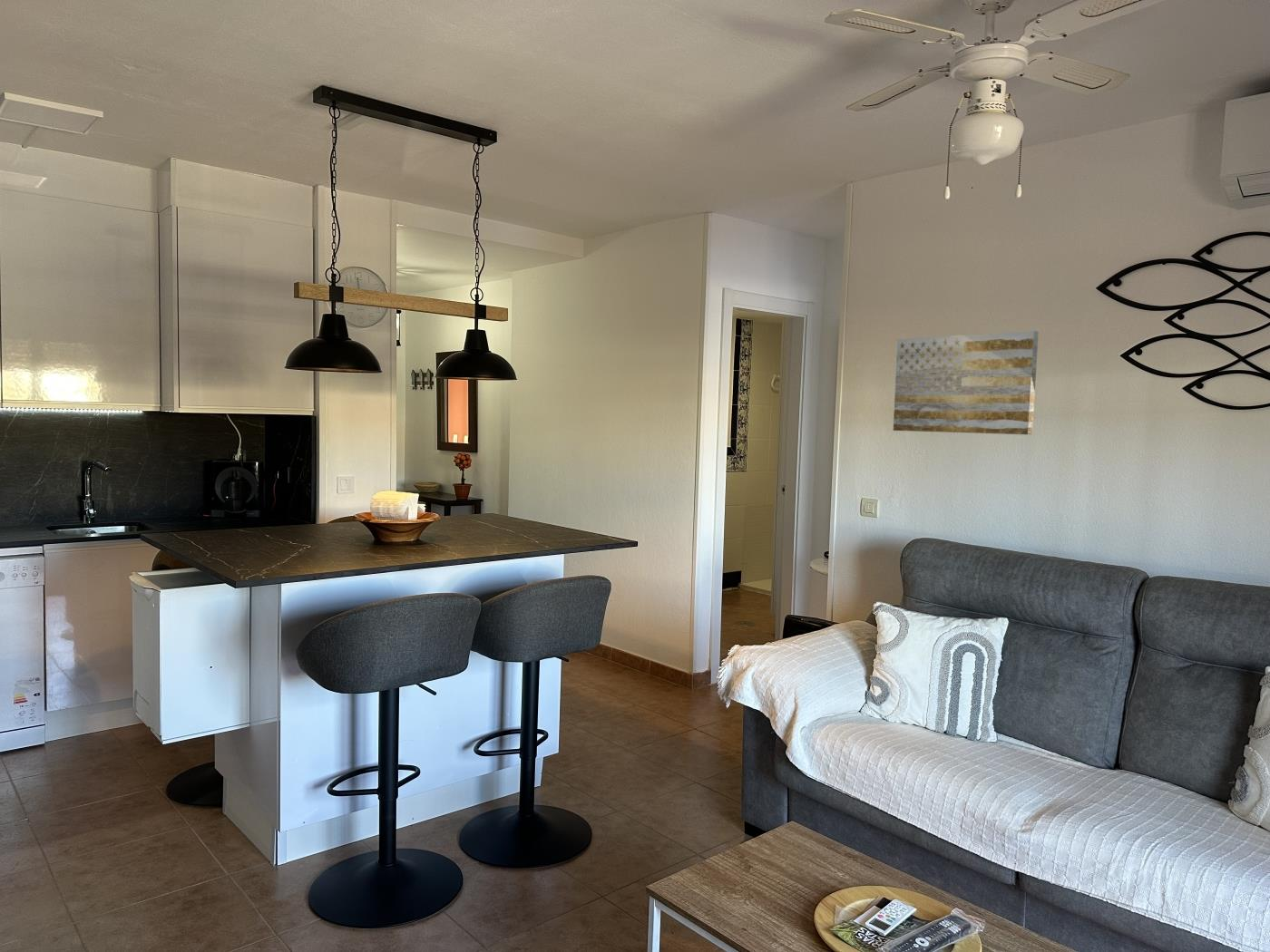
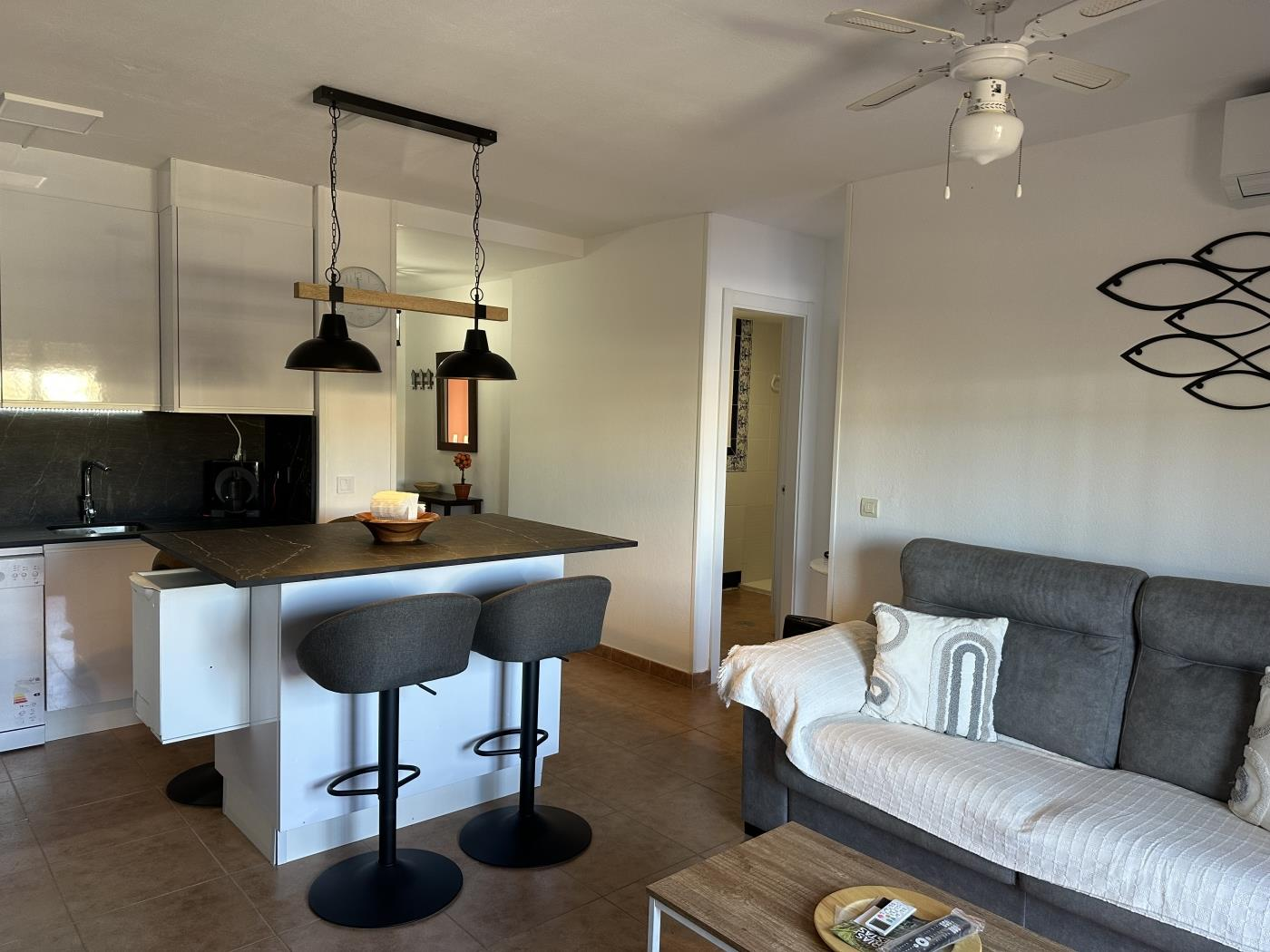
- wall art [893,330,1040,436]
